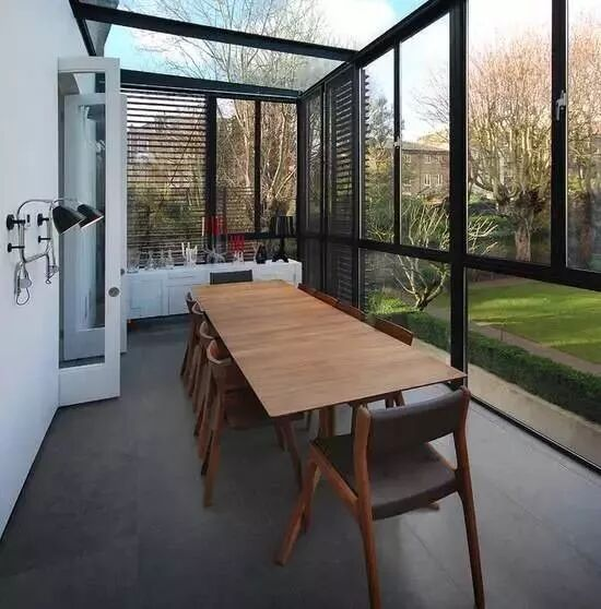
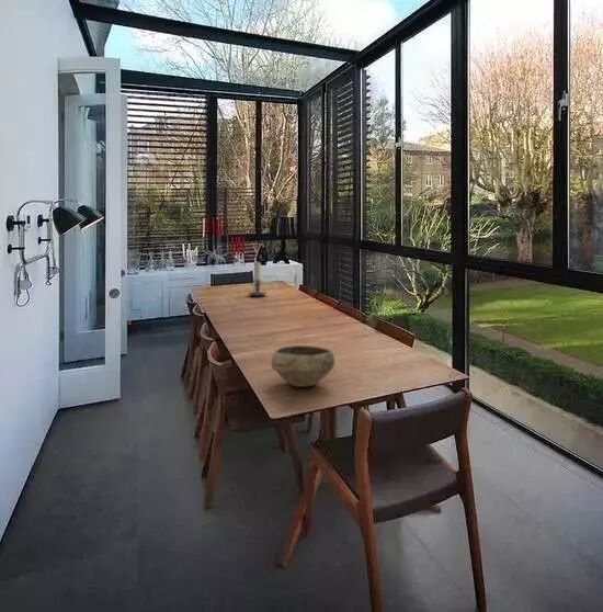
+ candle holder [248,261,268,297]
+ bowl [270,344,335,388]
